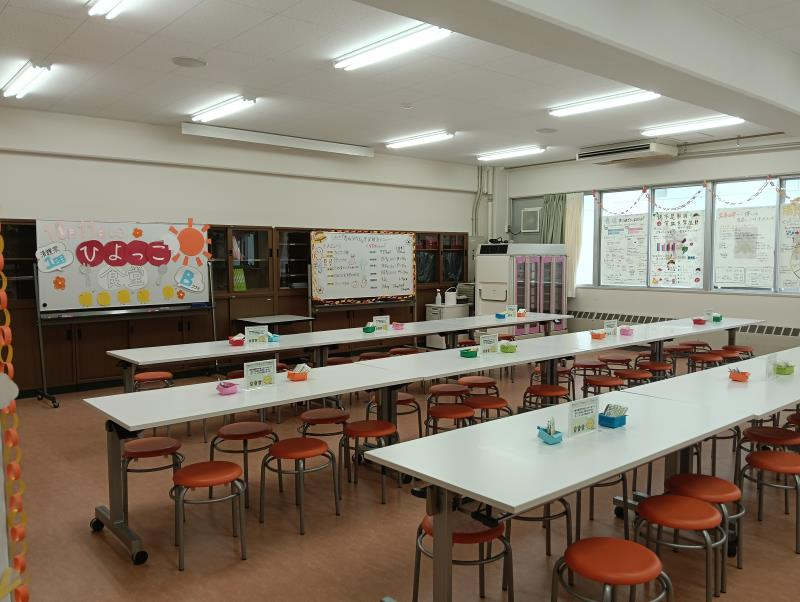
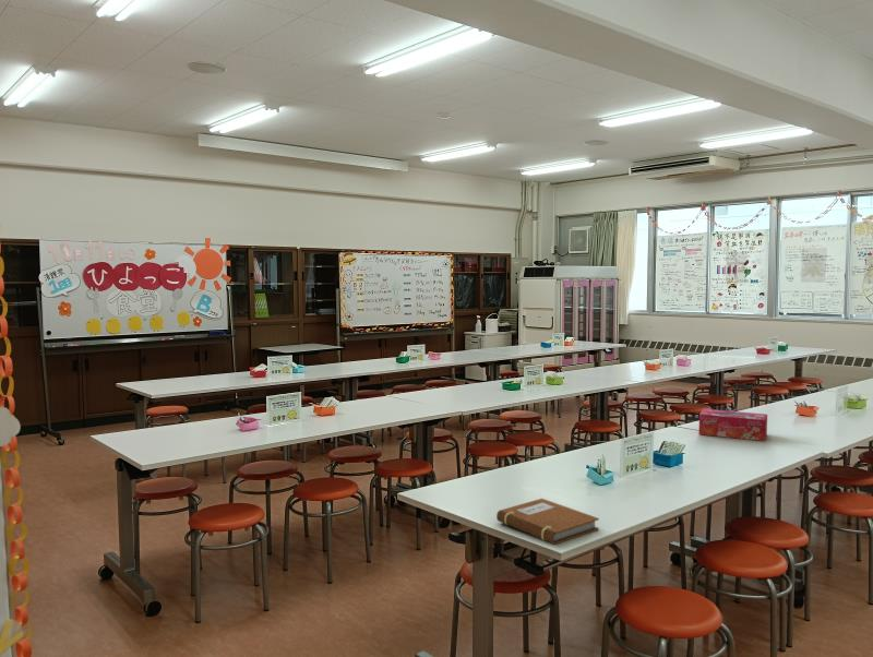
+ tissue box [697,408,768,442]
+ notebook [495,498,600,546]
